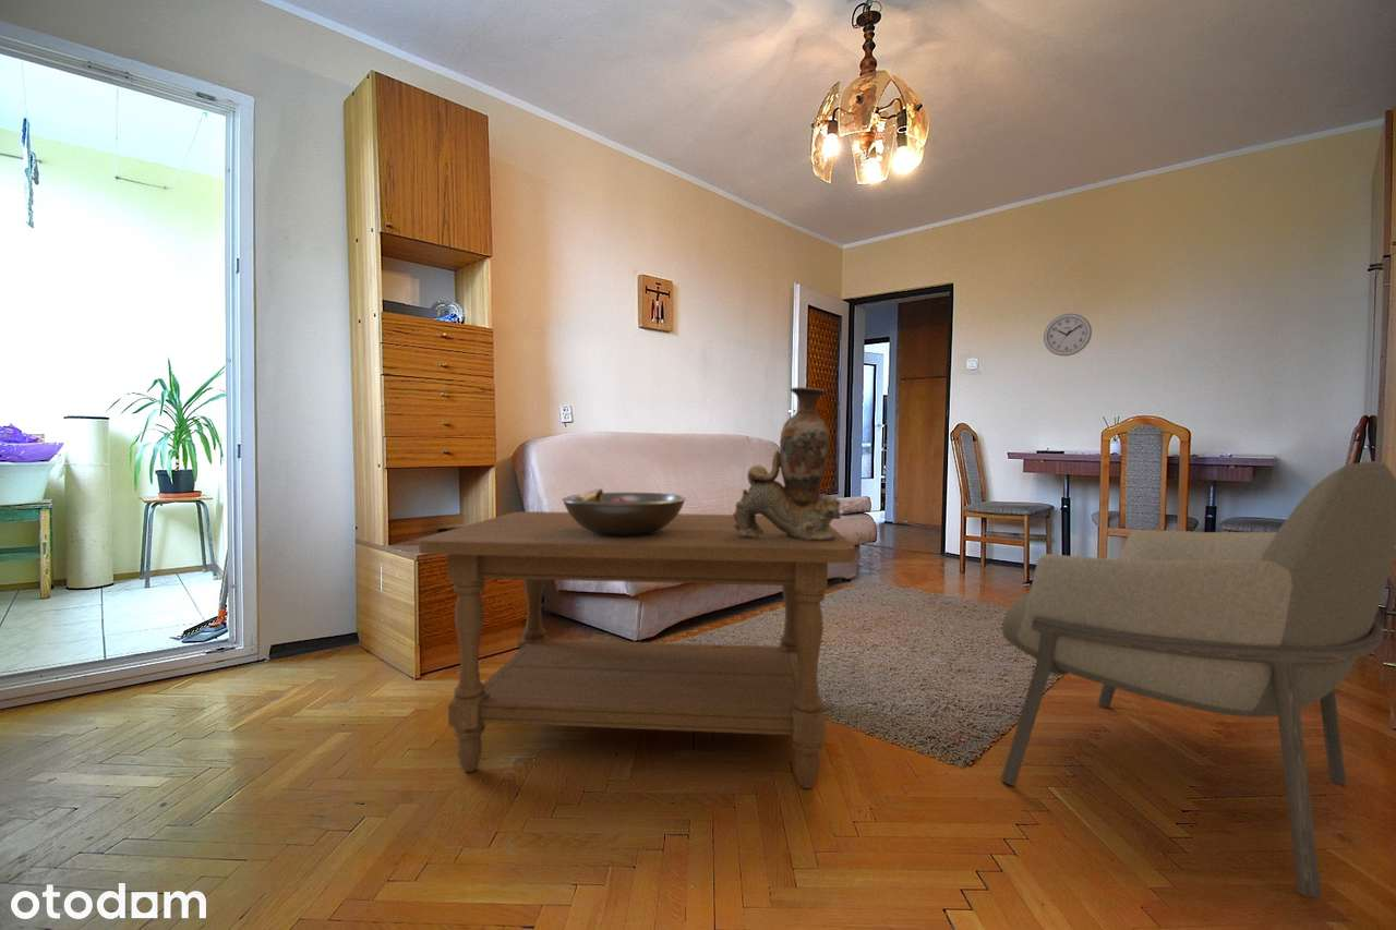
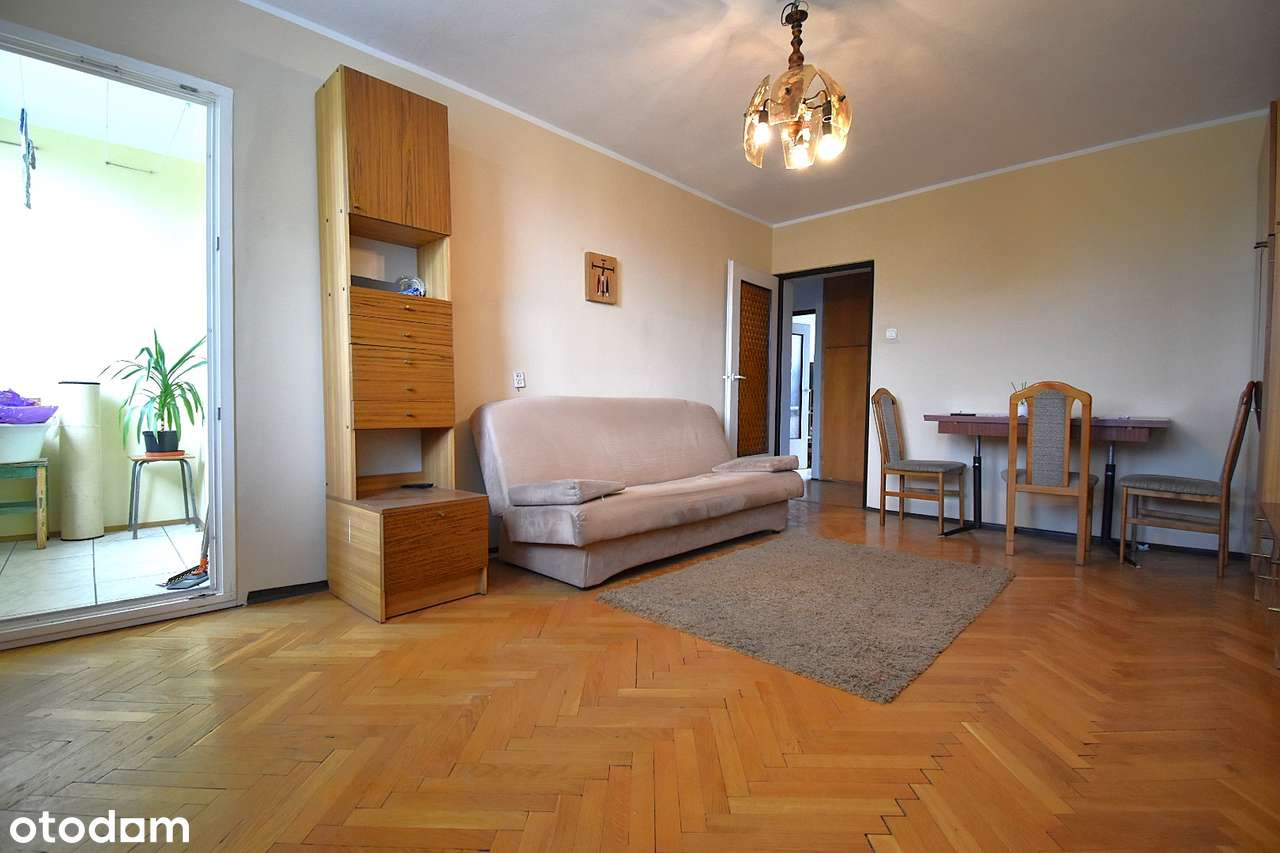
- coffee table [418,510,856,789]
- vase with dog figurine [732,386,842,542]
- armchair [1000,460,1396,899]
- wall clock [1043,313,1093,357]
- fruit bowl [561,488,687,536]
